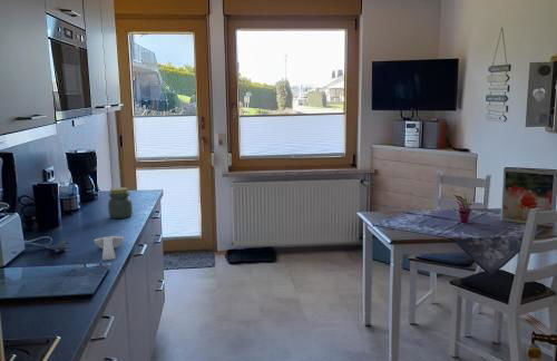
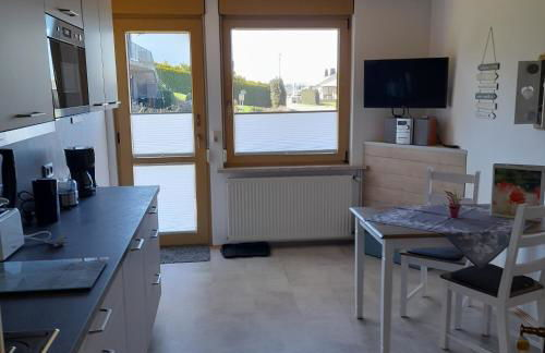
- jar [107,186,134,219]
- spoon rest [92,235,125,261]
